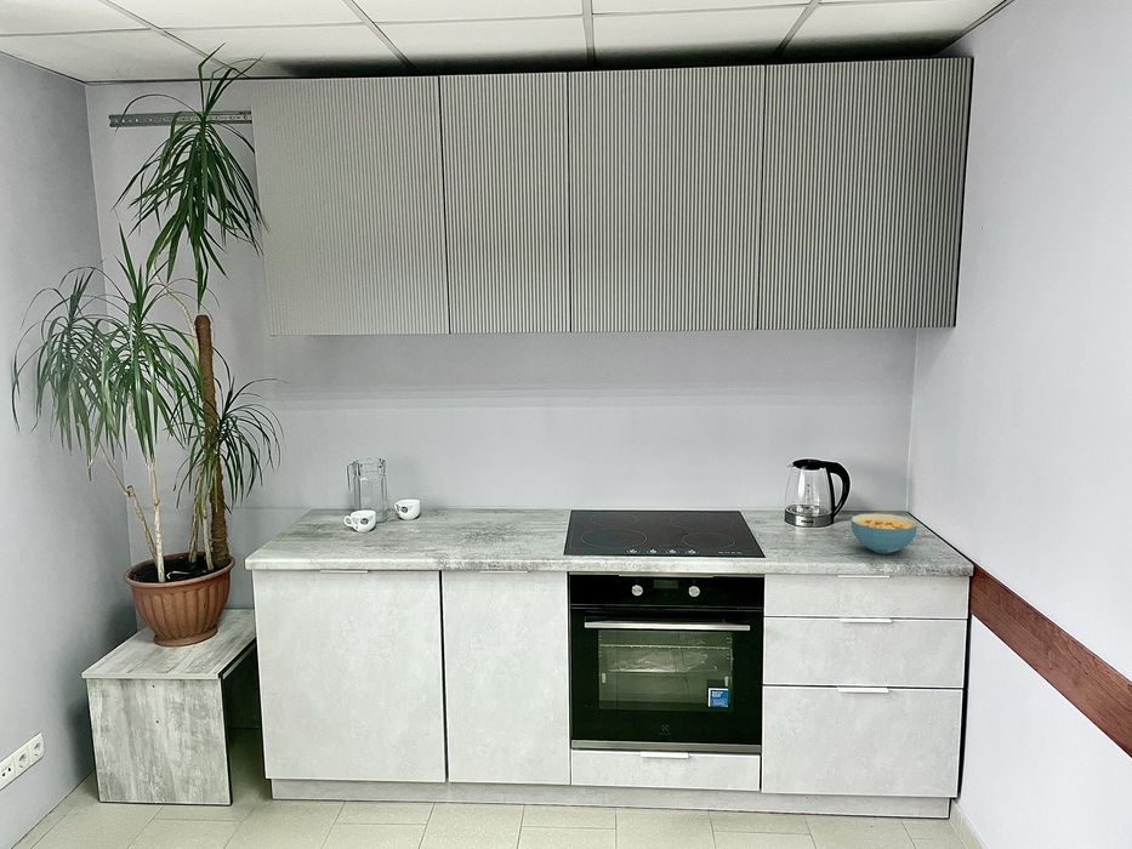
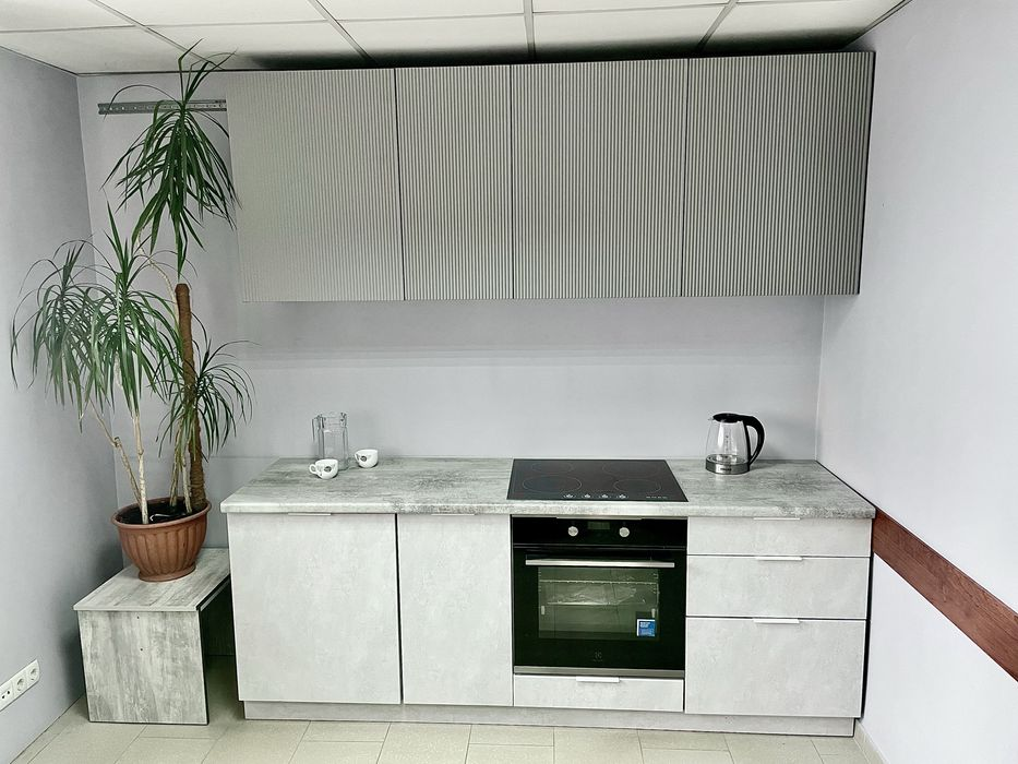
- cereal bowl [849,512,918,555]
